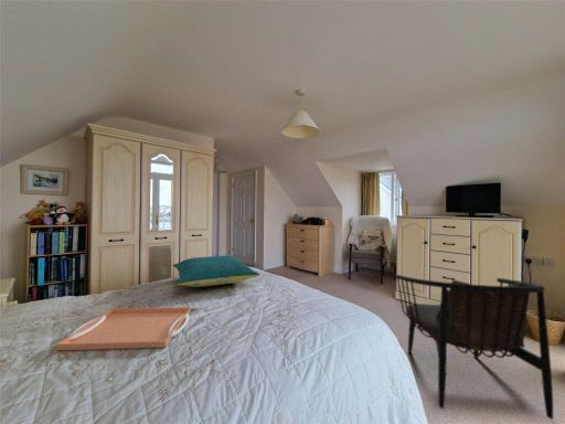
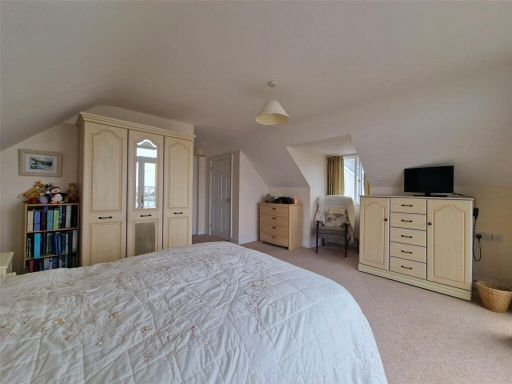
- serving tray [55,306,193,351]
- armchair [394,273,554,420]
- pillow [171,255,260,288]
